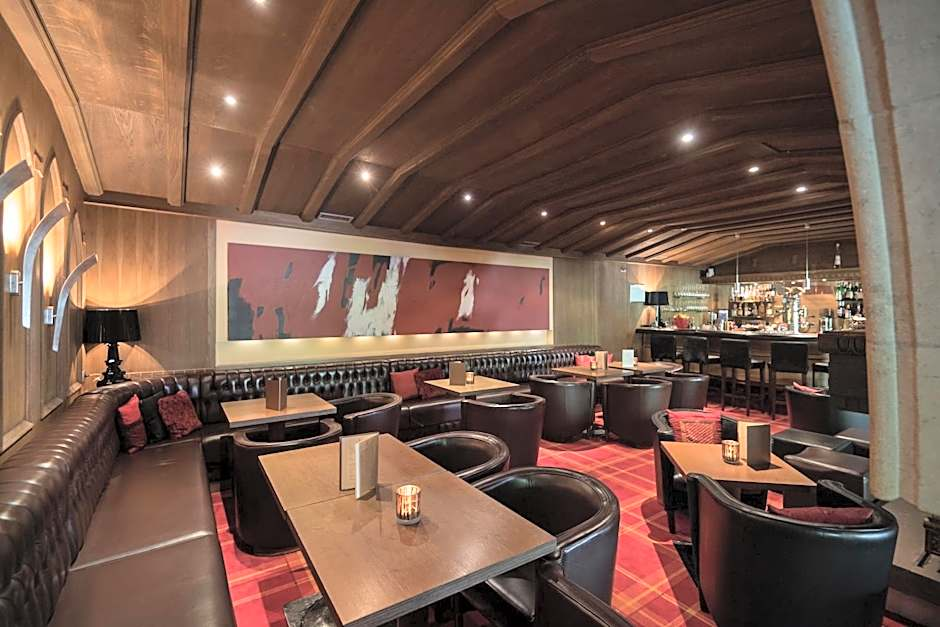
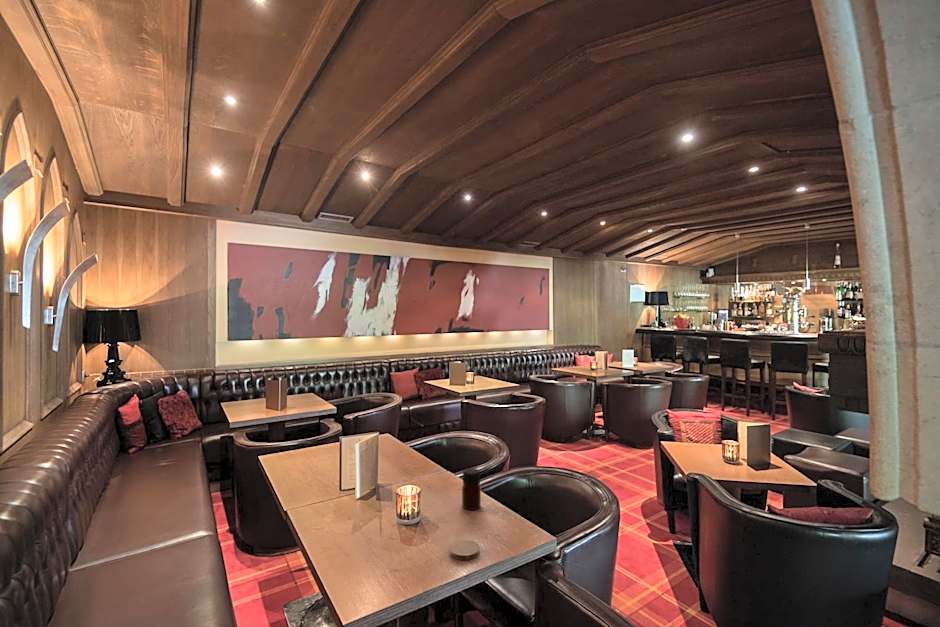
+ coaster [448,539,480,561]
+ bottle [461,467,482,511]
